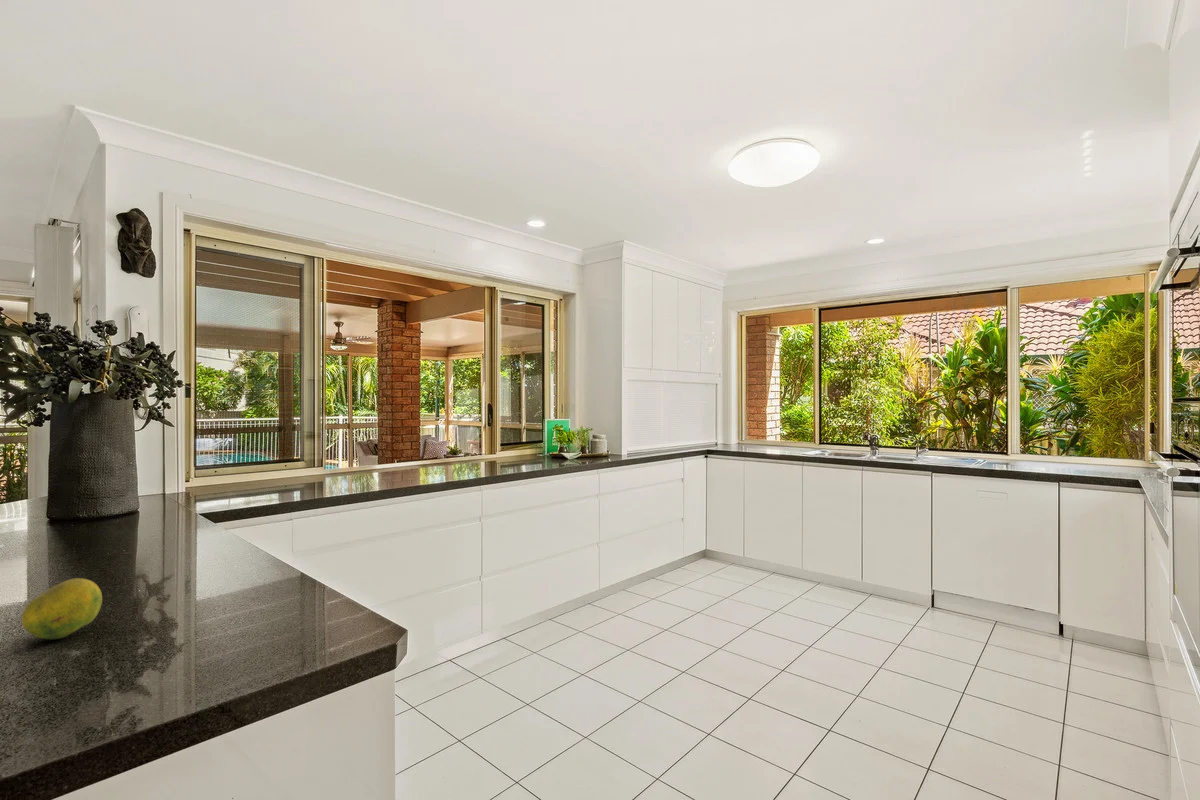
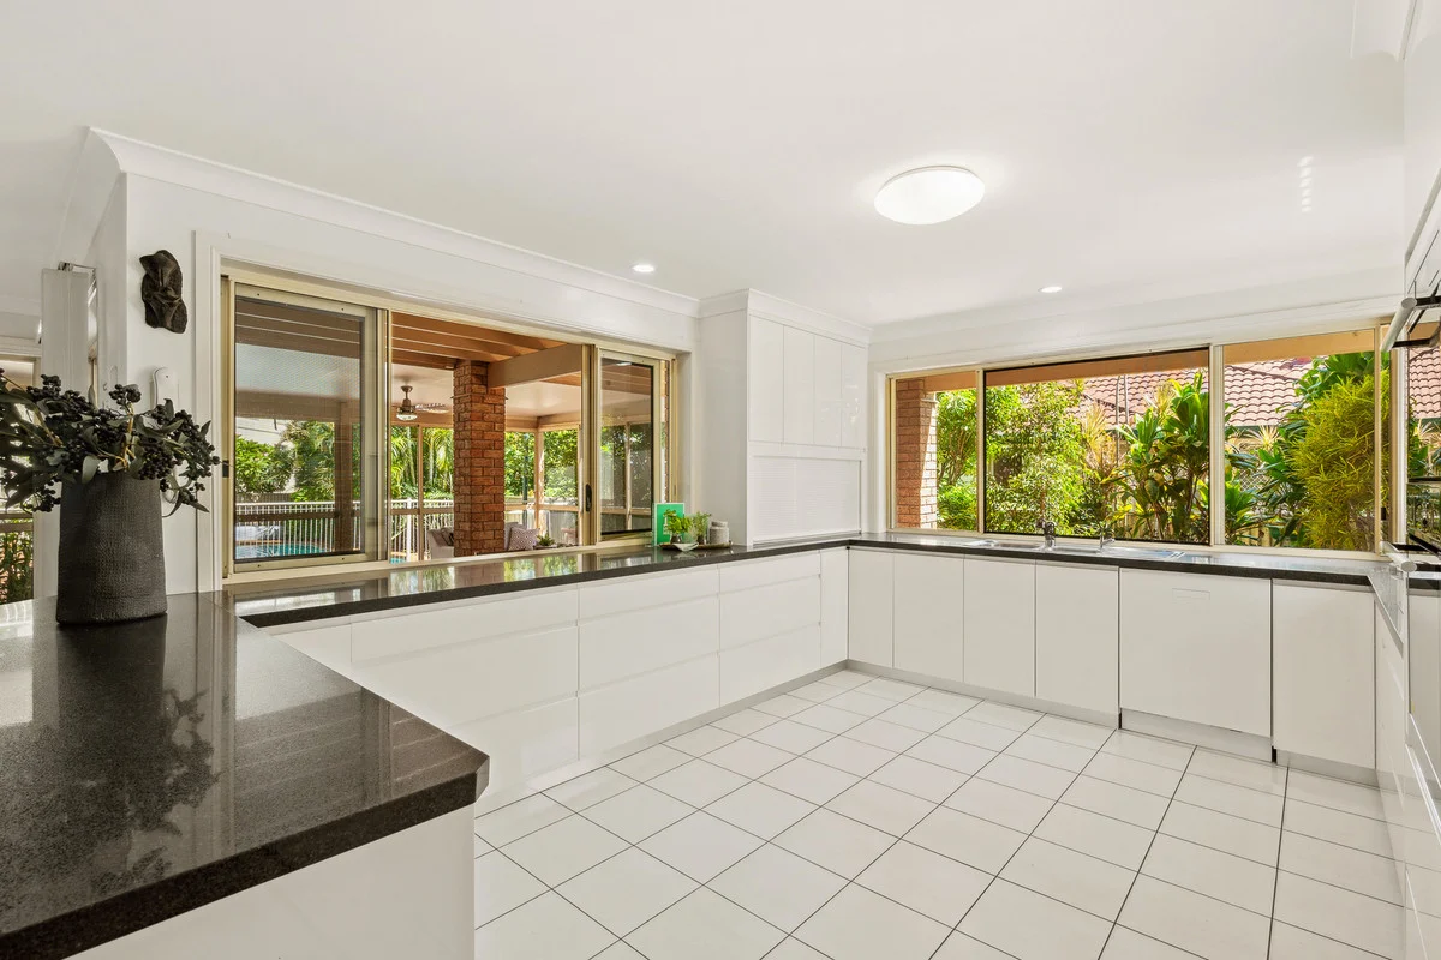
- fruit [21,577,103,640]
